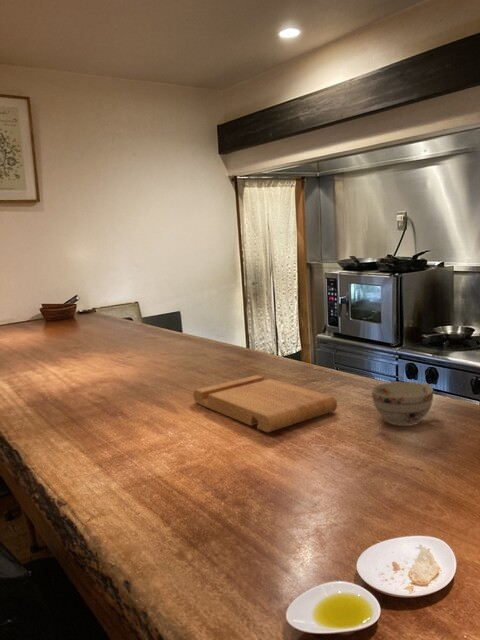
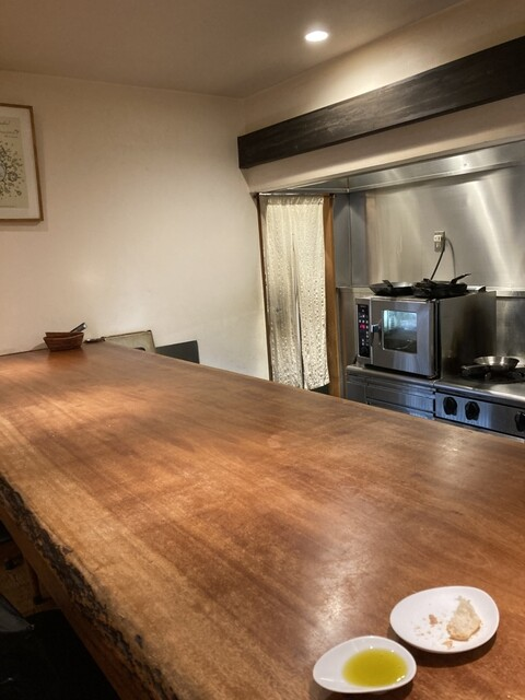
- cutting board [192,374,338,433]
- teacup [371,381,434,427]
